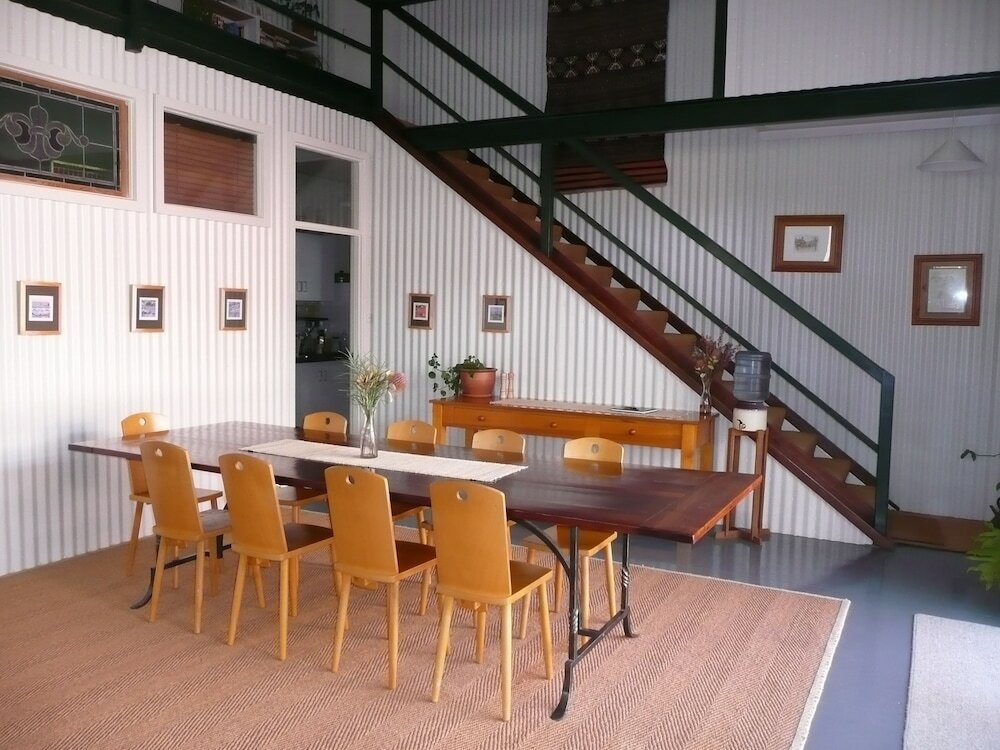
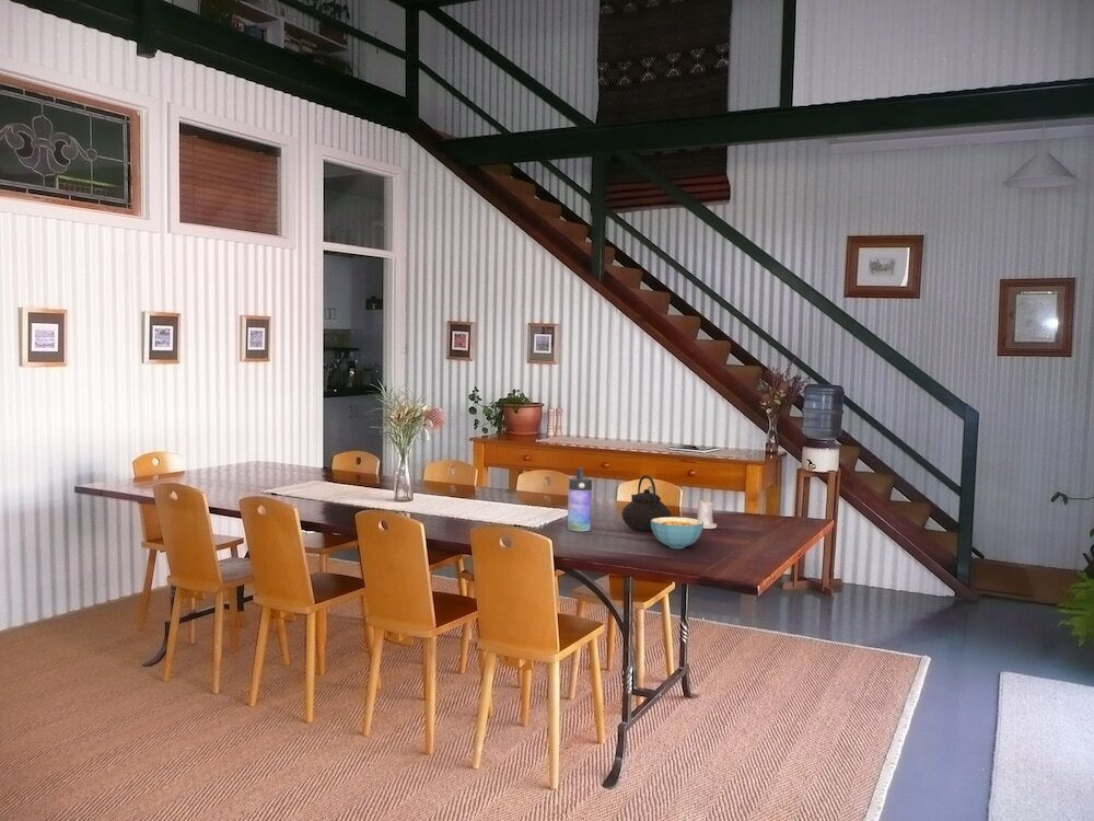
+ teapot [620,474,672,532]
+ candle [697,496,718,530]
+ cereal bowl [651,516,703,550]
+ water bottle [567,466,593,532]
